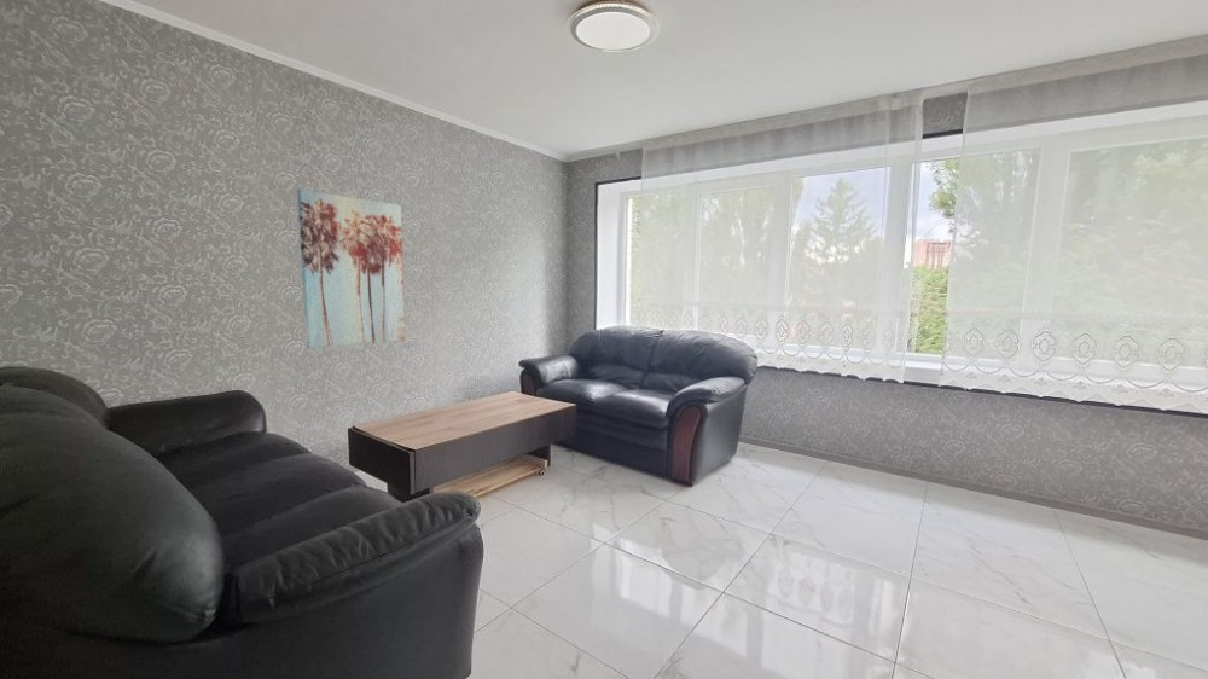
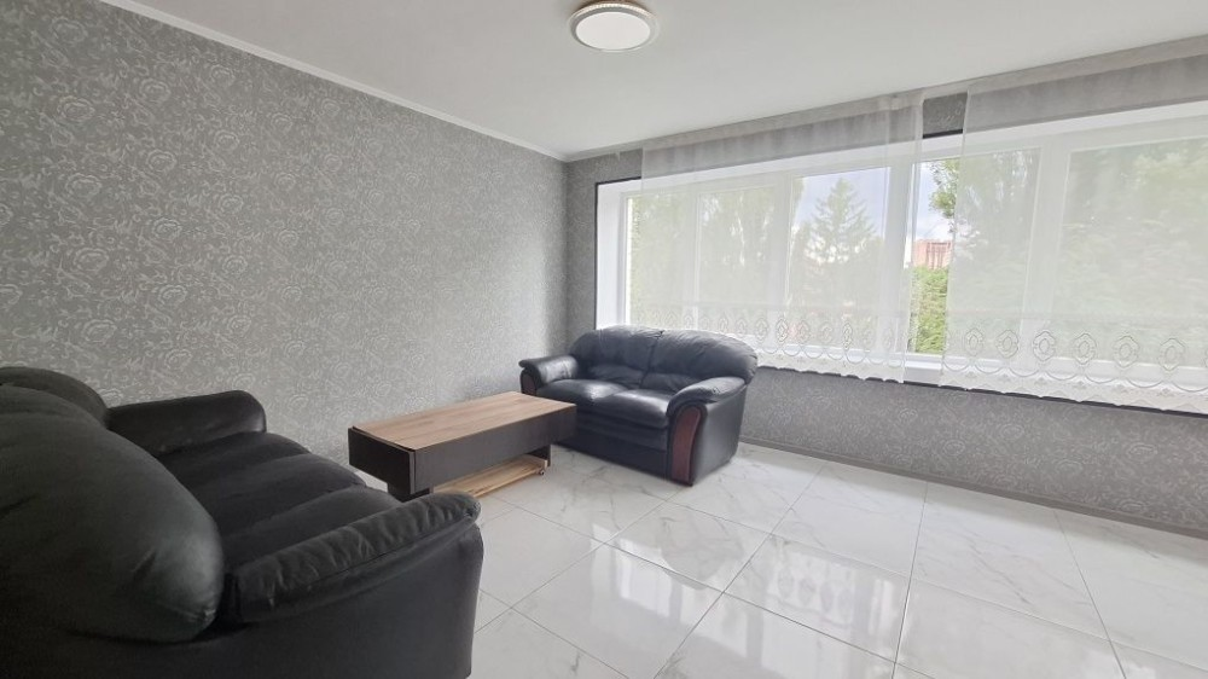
- wall art [296,187,407,349]
